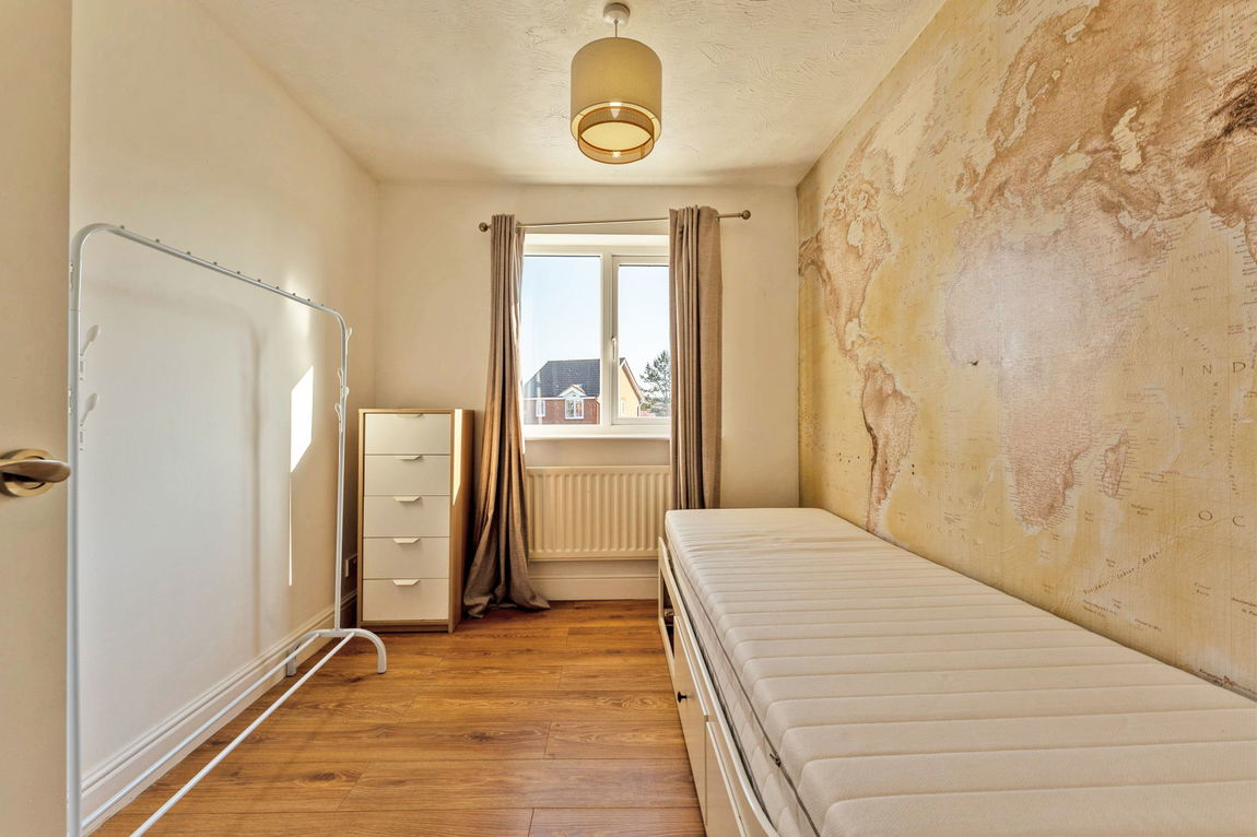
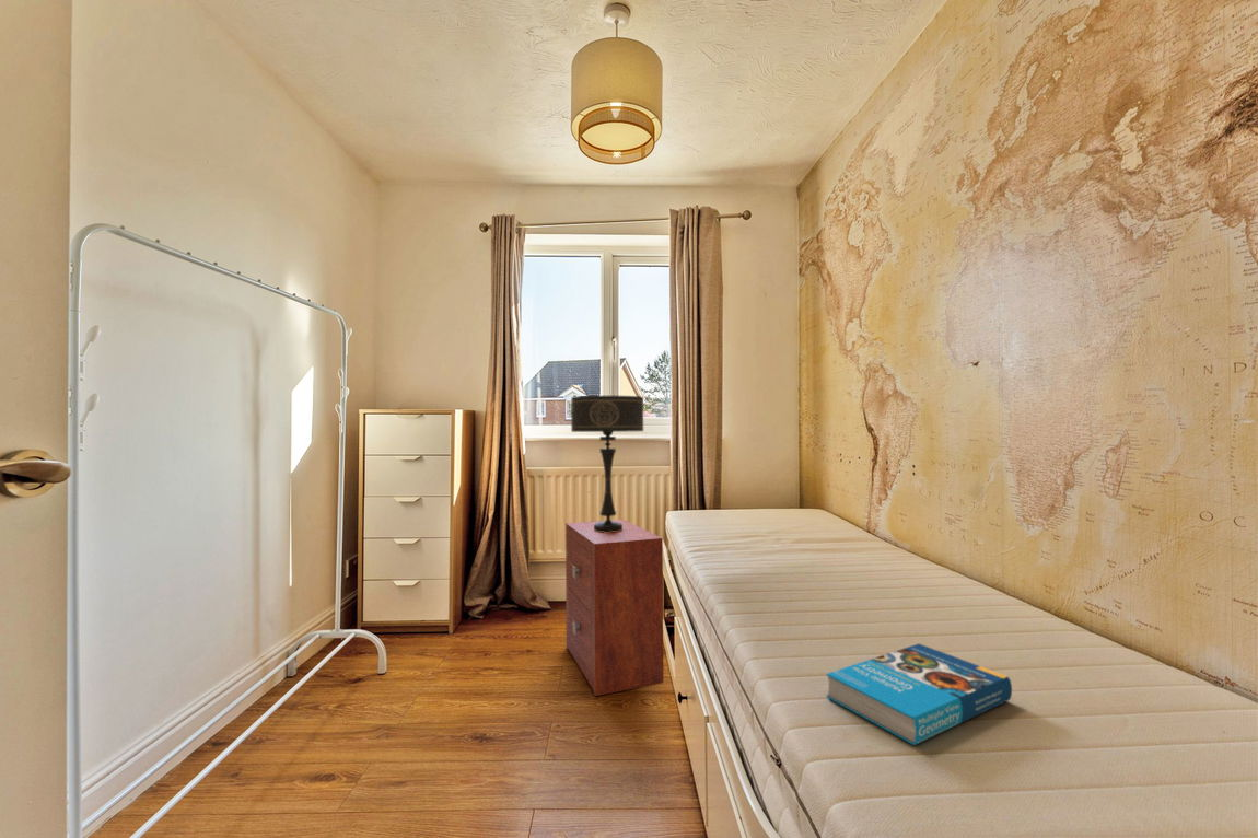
+ nightstand [564,519,664,697]
+ book [826,642,1013,746]
+ table lamp [570,395,644,533]
